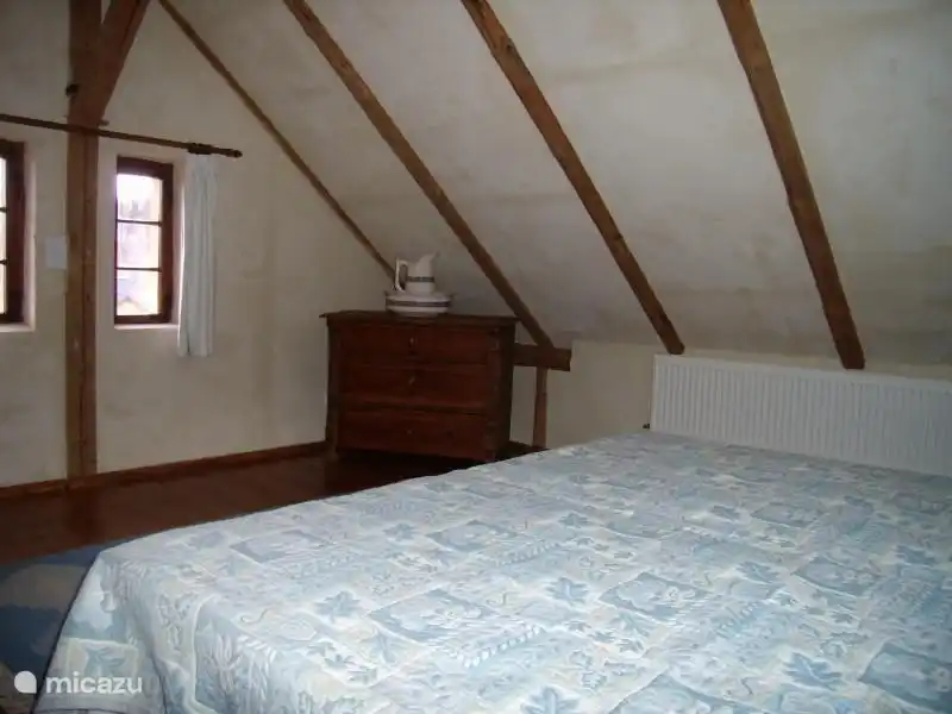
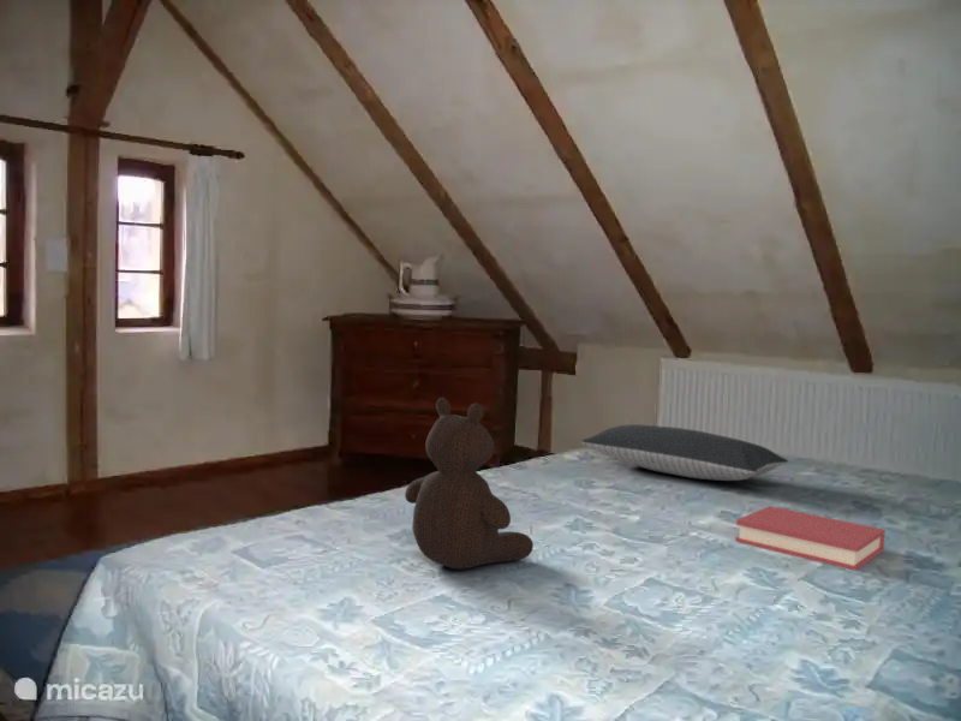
+ hardback book [734,505,887,572]
+ pillow [579,423,789,482]
+ teddy bear [404,397,535,571]
